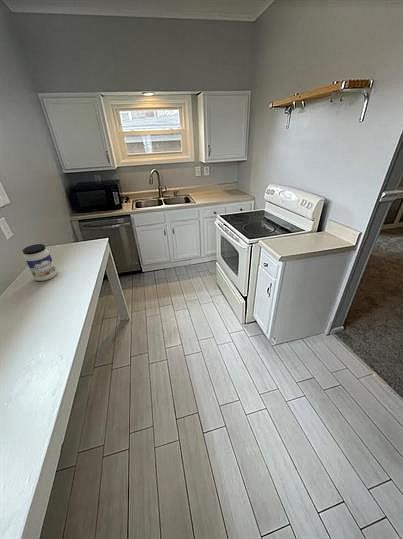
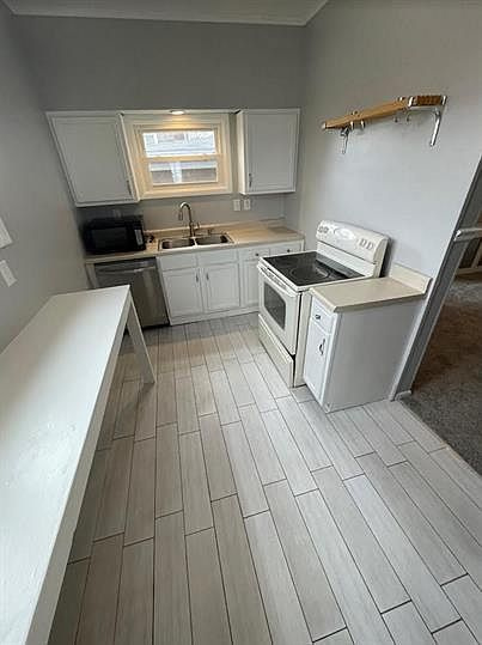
- jar [22,243,58,282]
